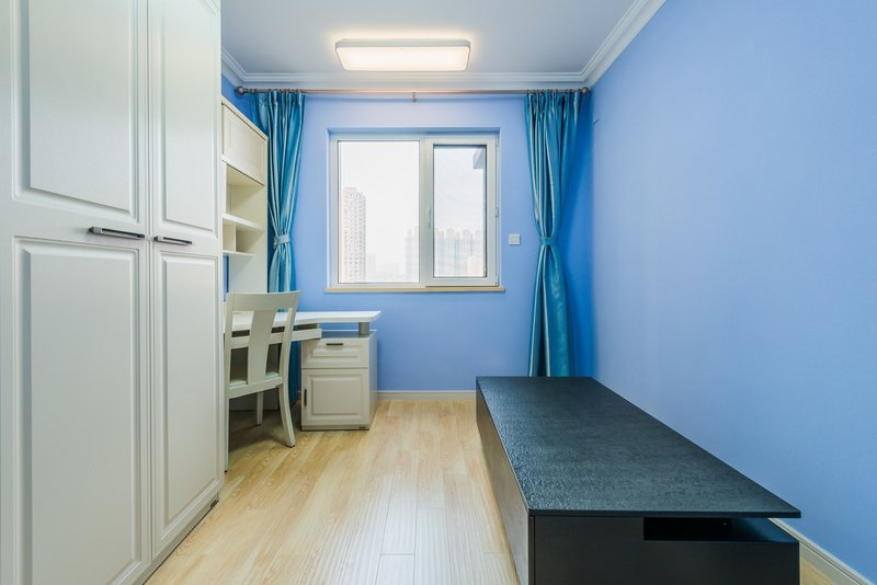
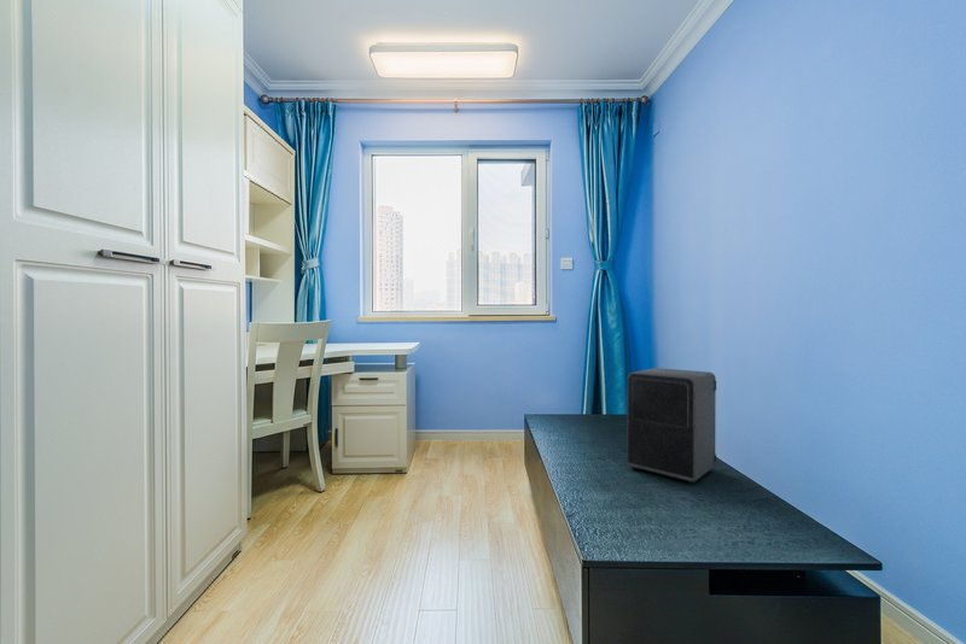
+ speaker [625,367,717,485]
